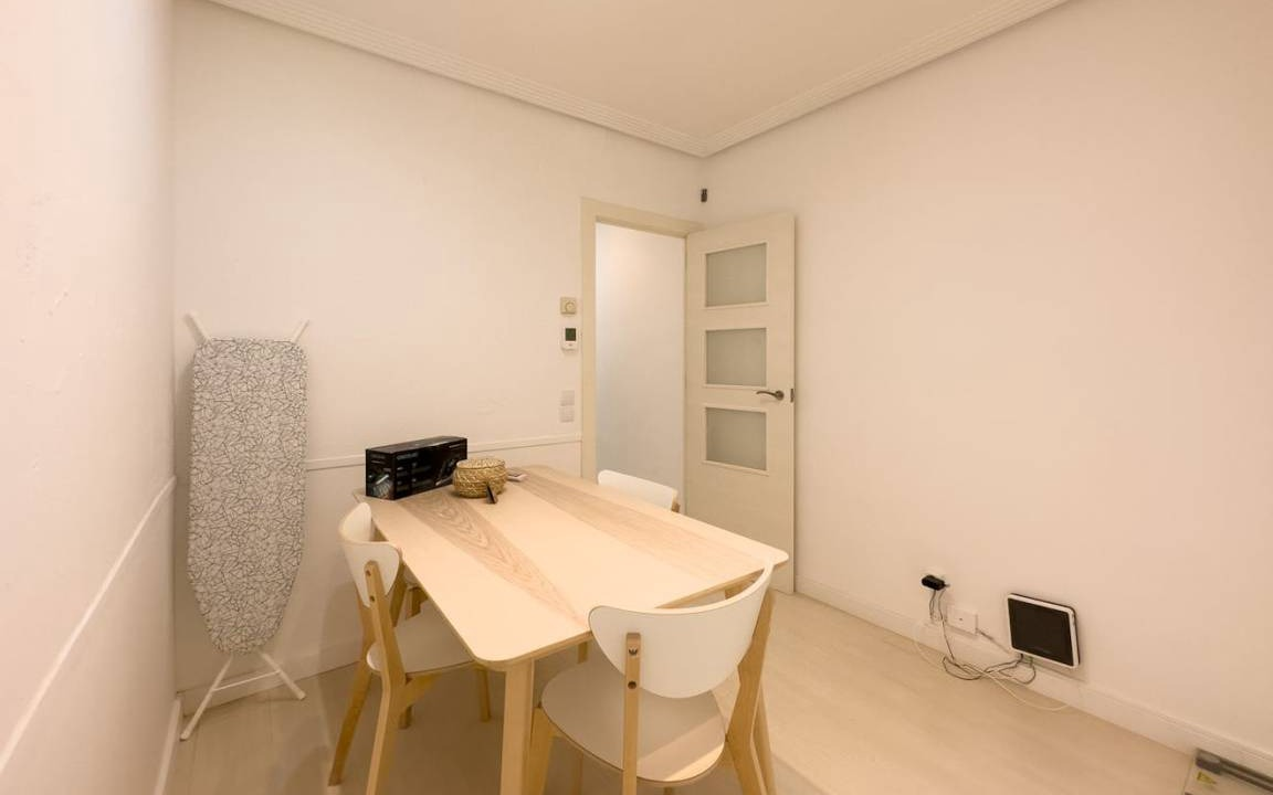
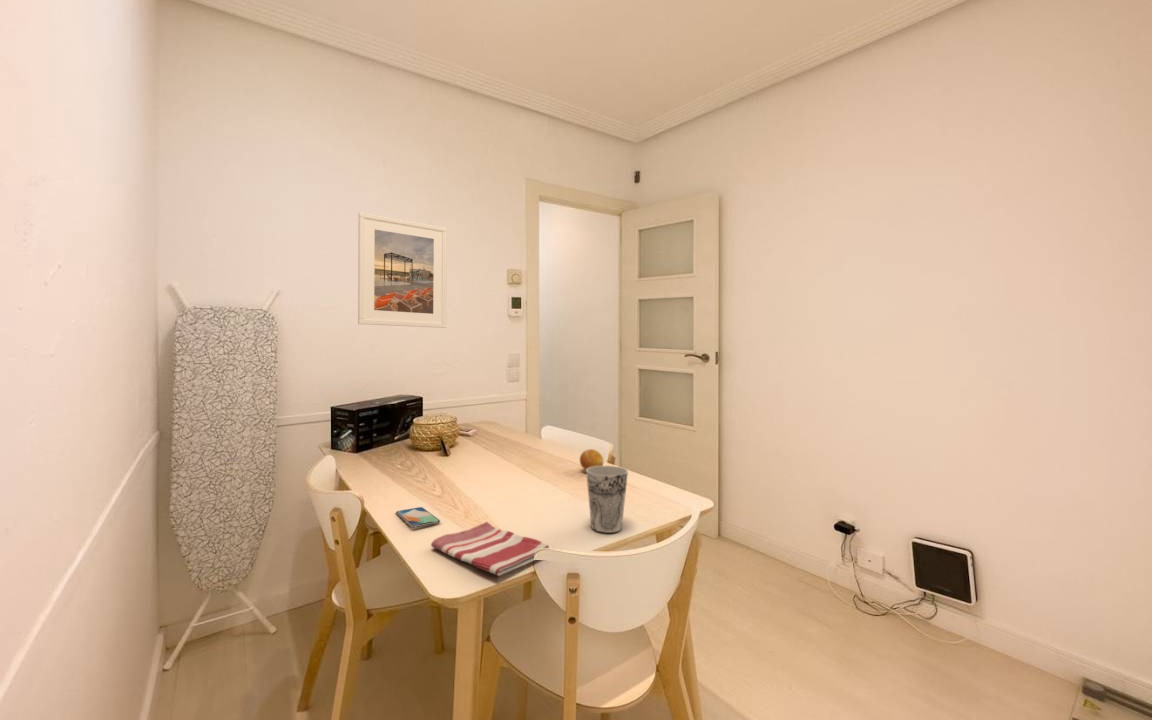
+ smartphone [395,506,441,528]
+ fruit [579,448,605,471]
+ dish towel [430,521,550,577]
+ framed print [357,211,448,329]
+ cup [585,465,629,534]
